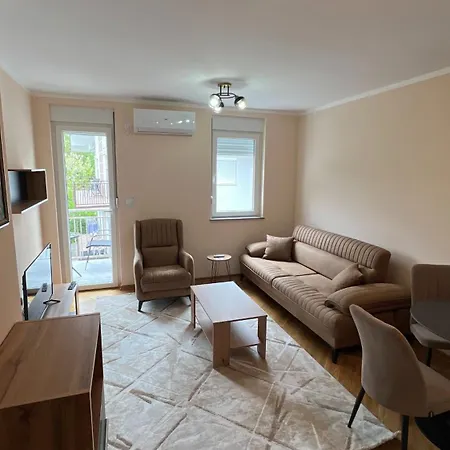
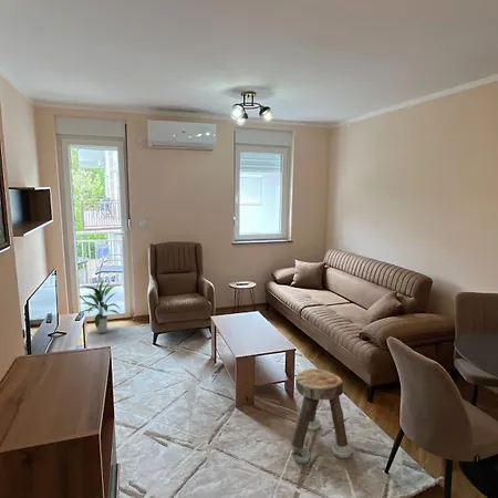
+ indoor plant [76,279,121,334]
+ stool [291,367,353,465]
